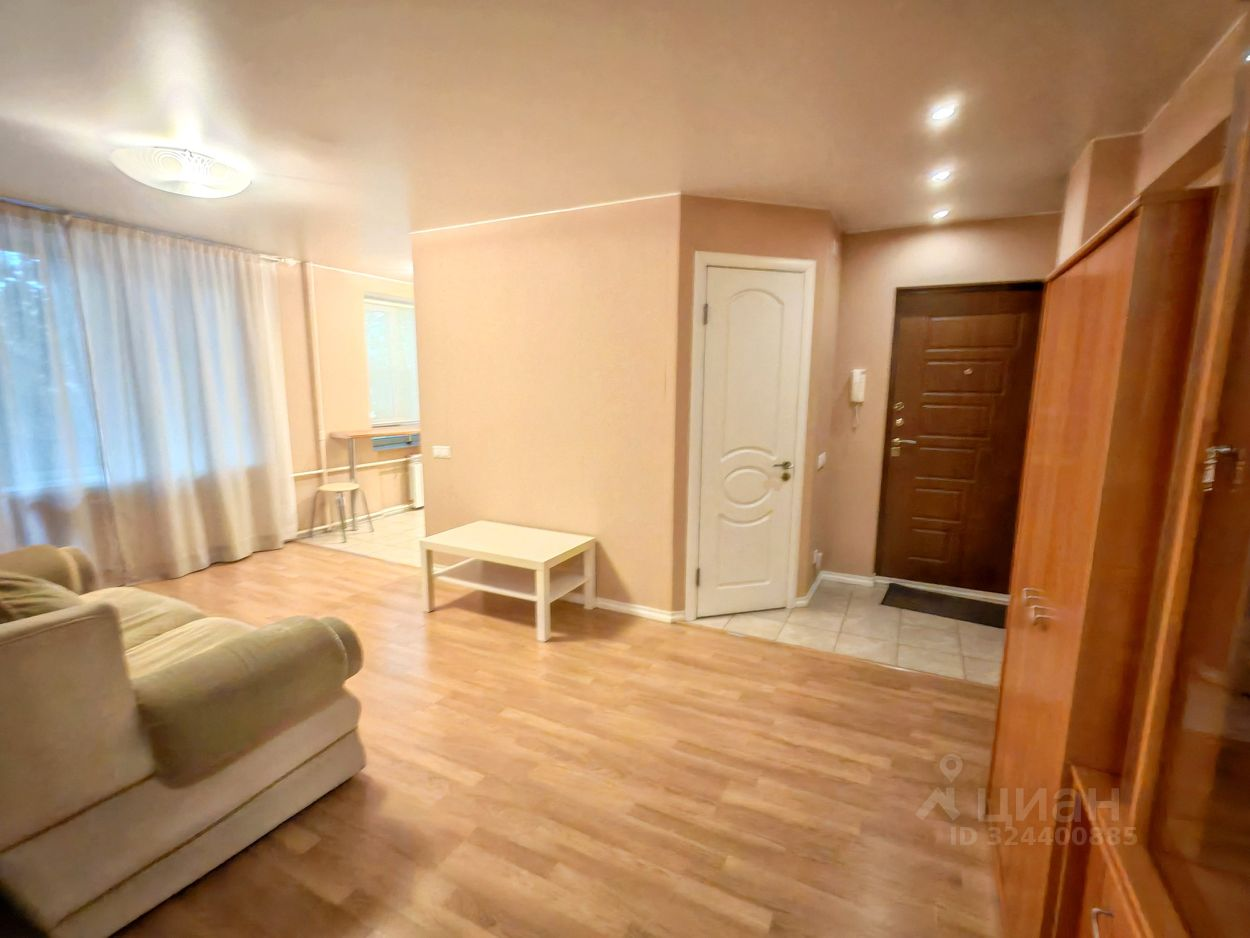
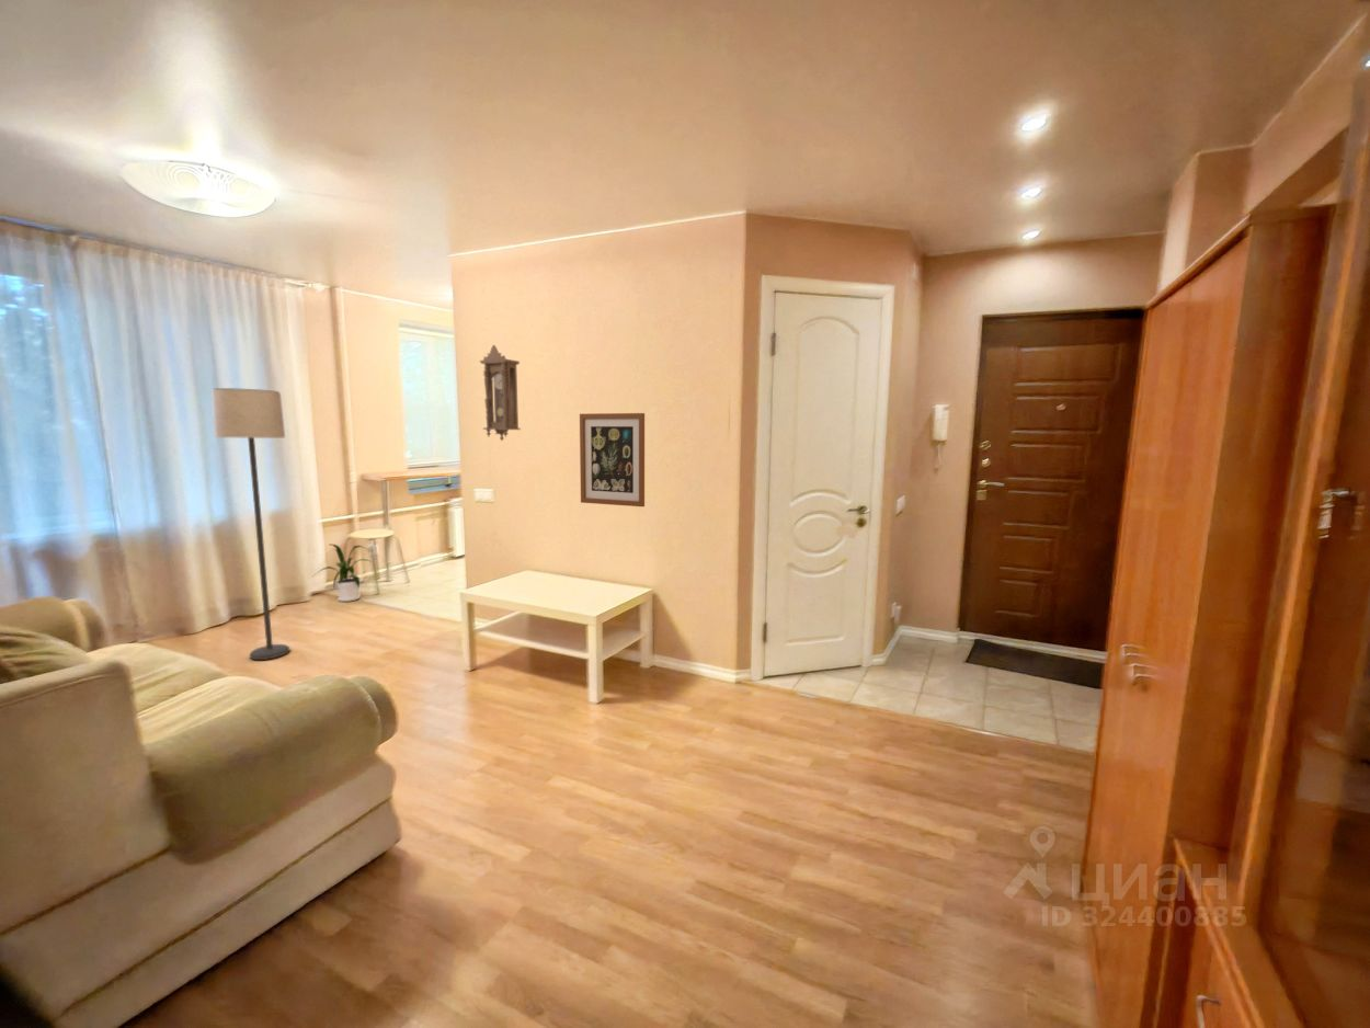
+ wall art [579,412,646,507]
+ lamp [210,387,290,661]
+ house plant [310,544,372,603]
+ pendulum clock [479,344,522,442]
